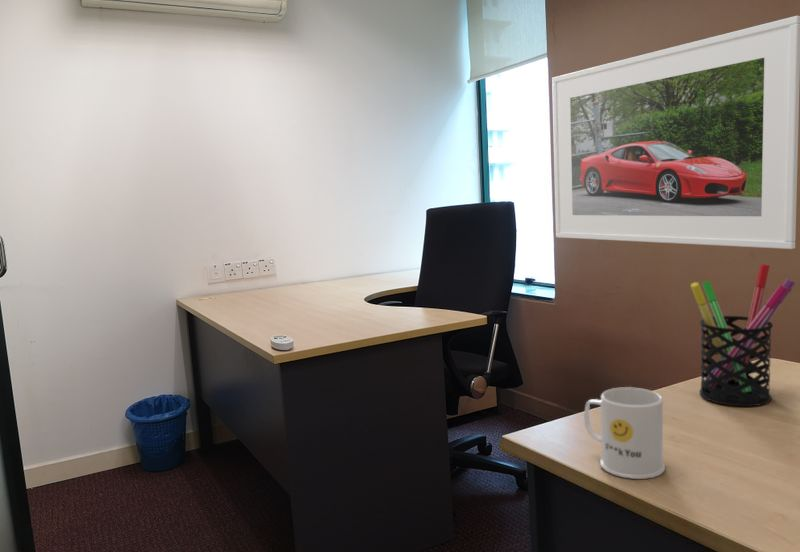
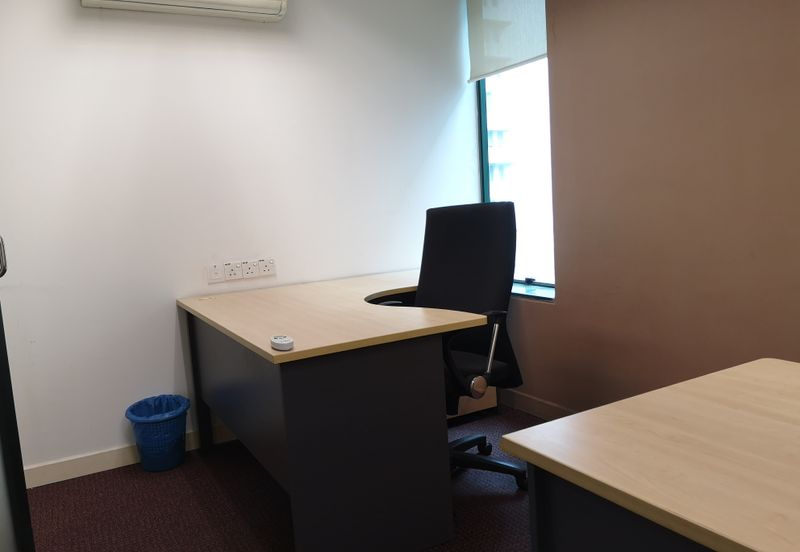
- mug [583,386,666,480]
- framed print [551,15,800,250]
- pen holder [689,263,796,407]
